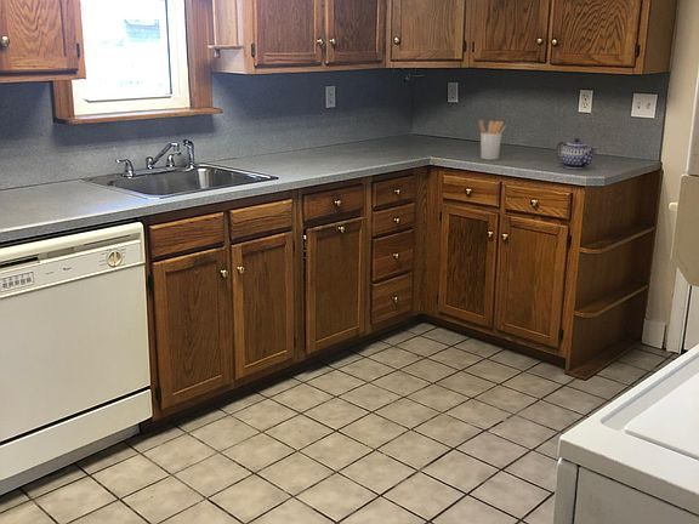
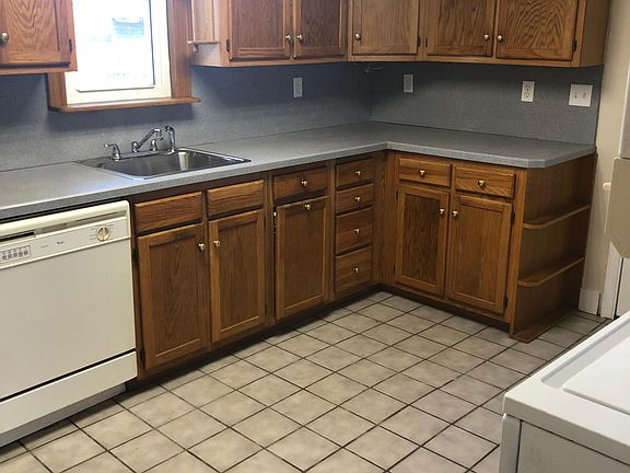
- utensil holder [478,119,507,161]
- teapot [555,137,598,170]
